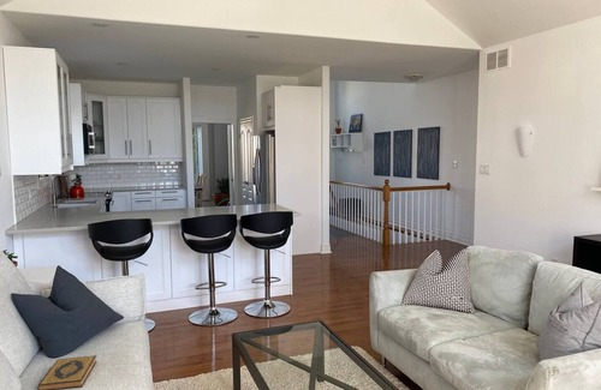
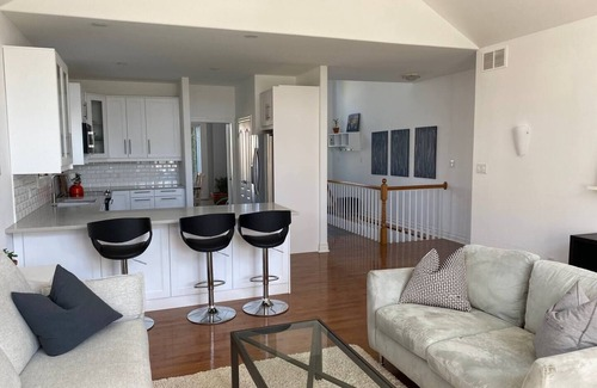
- hardback book [36,354,97,390]
